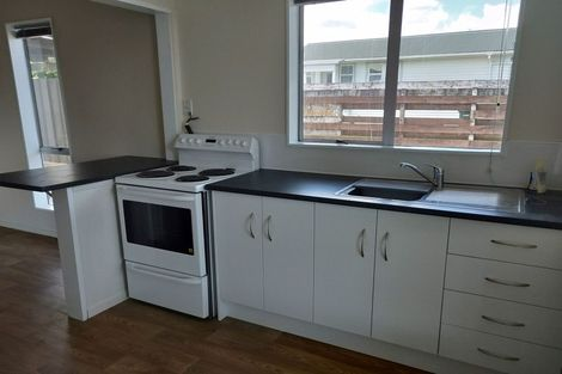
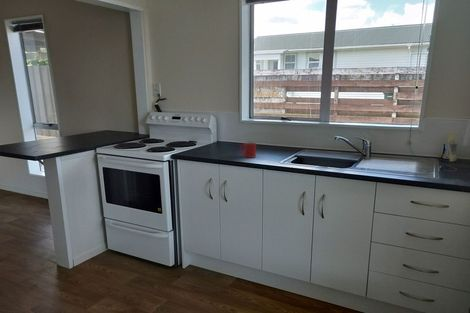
+ mug [239,141,257,159]
